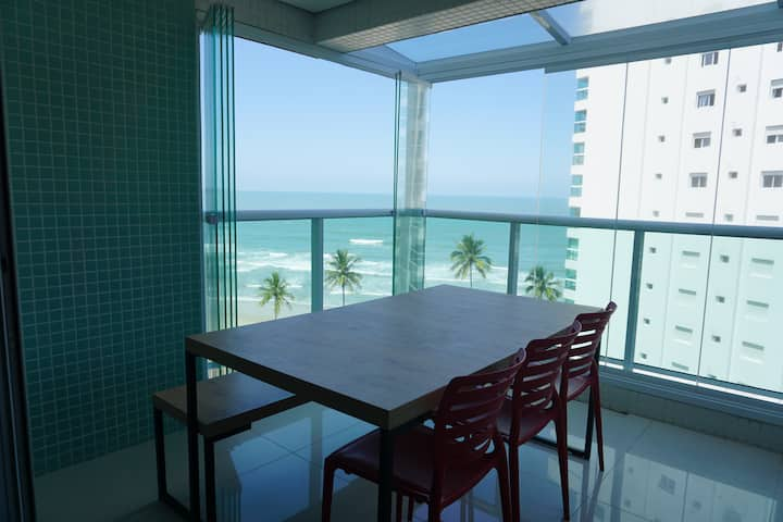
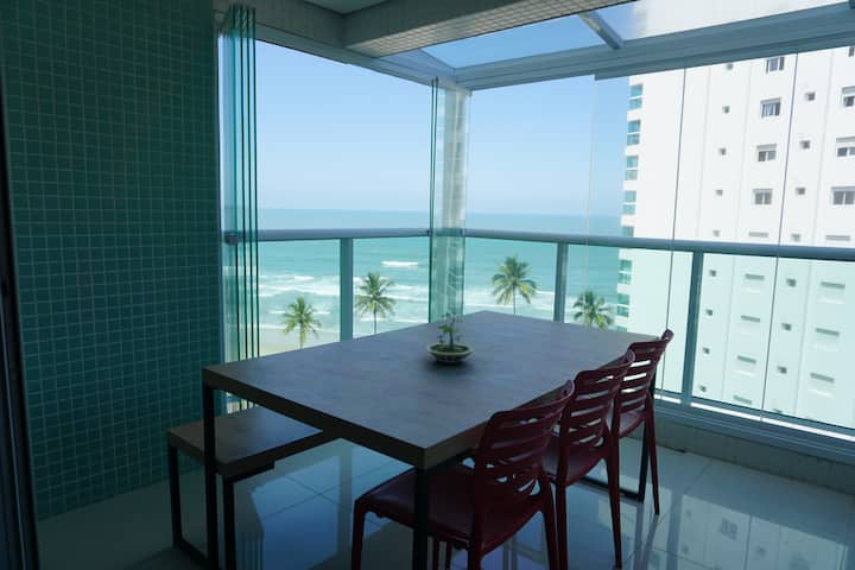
+ terrarium [424,311,476,365]
